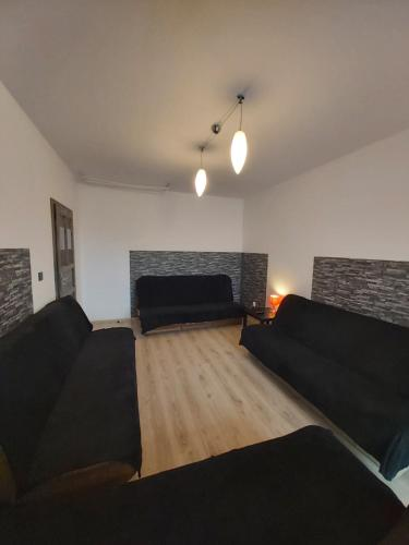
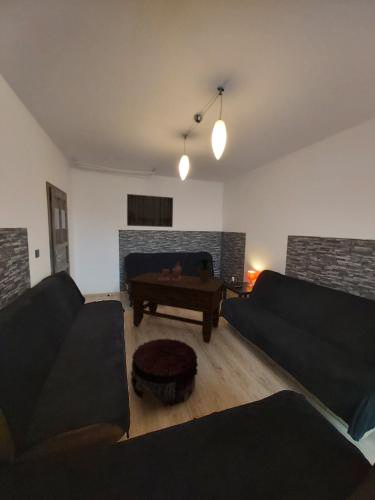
+ pouf [130,338,199,407]
+ wall art [126,193,174,228]
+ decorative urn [159,261,183,282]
+ side table [127,271,226,344]
+ potted plant [195,258,217,281]
